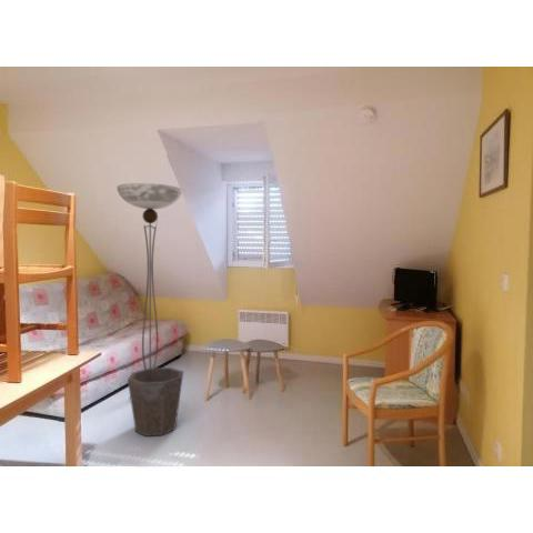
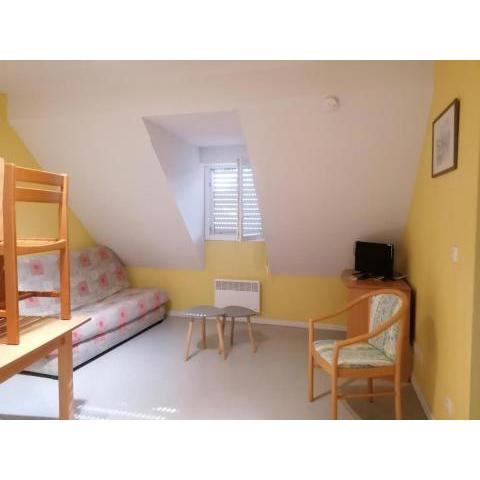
- floor lamp [115,182,183,370]
- waste bin [127,366,184,438]
